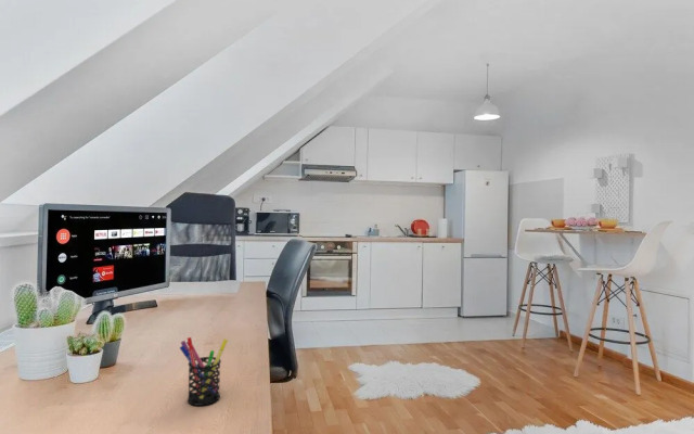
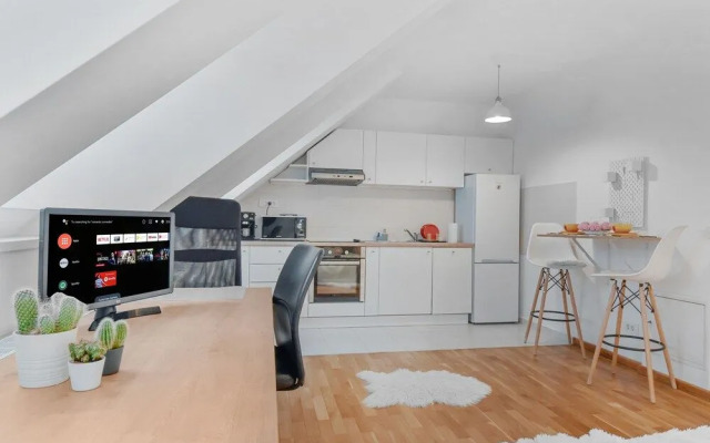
- pen holder [179,336,229,407]
